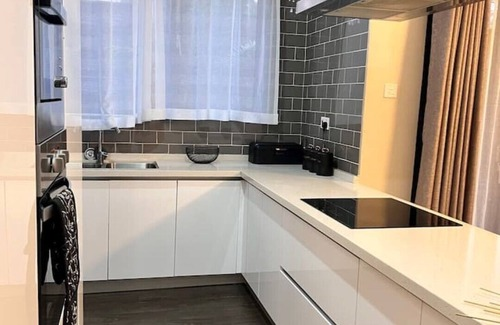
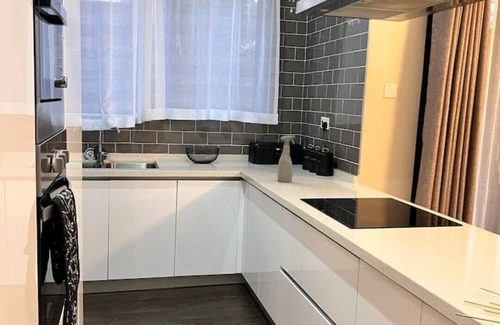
+ spray bottle [276,135,296,183]
